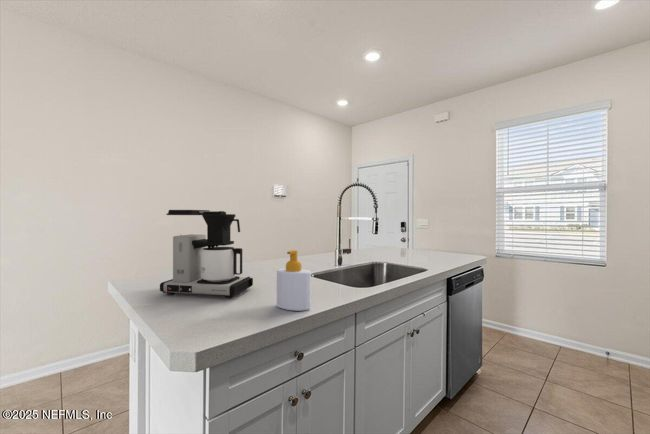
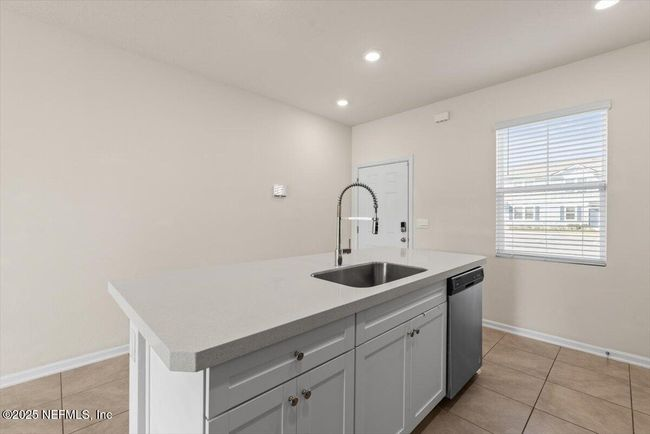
- coffee maker [159,209,254,299]
- soap bottle [276,249,312,312]
